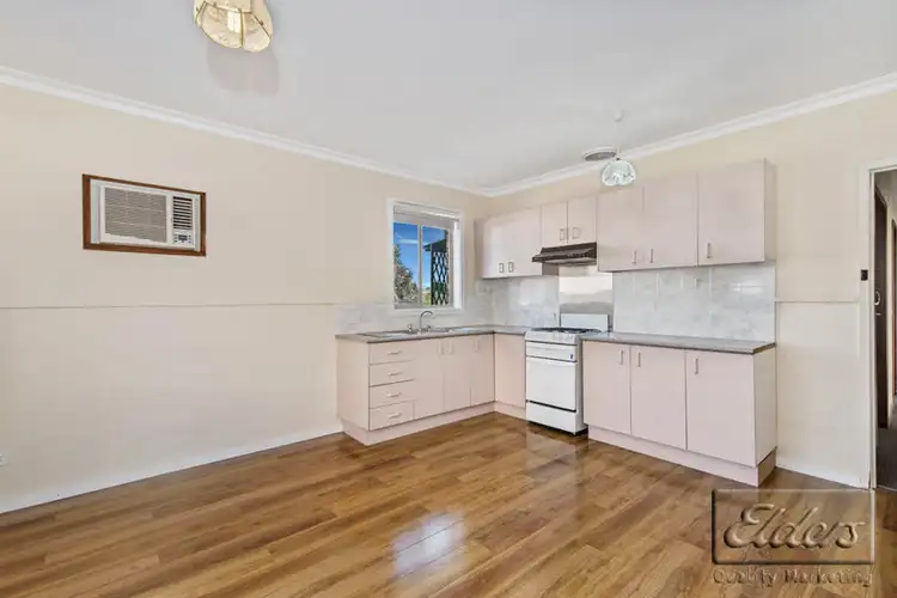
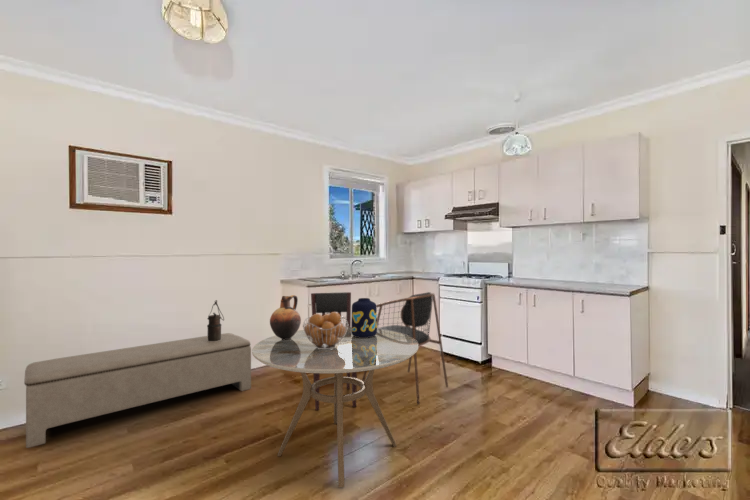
+ bench [23,332,252,449]
+ fruit basket [302,312,349,349]
+ vase [351,297,378,338]
+ dining table [251,327,419,489]
+ dining chair [310,291,358,411]
+ dining chair [359,291,449,406]
+ lantern [206,299,225,341]
+ ceramic pitcher [269,294,302,340]
